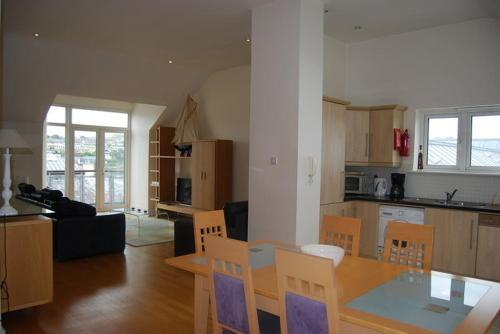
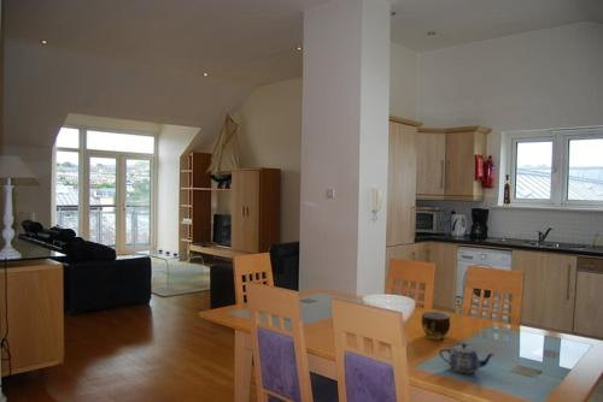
+ teapot [438,342,496,374]
+ cup [421,311,451,341]
